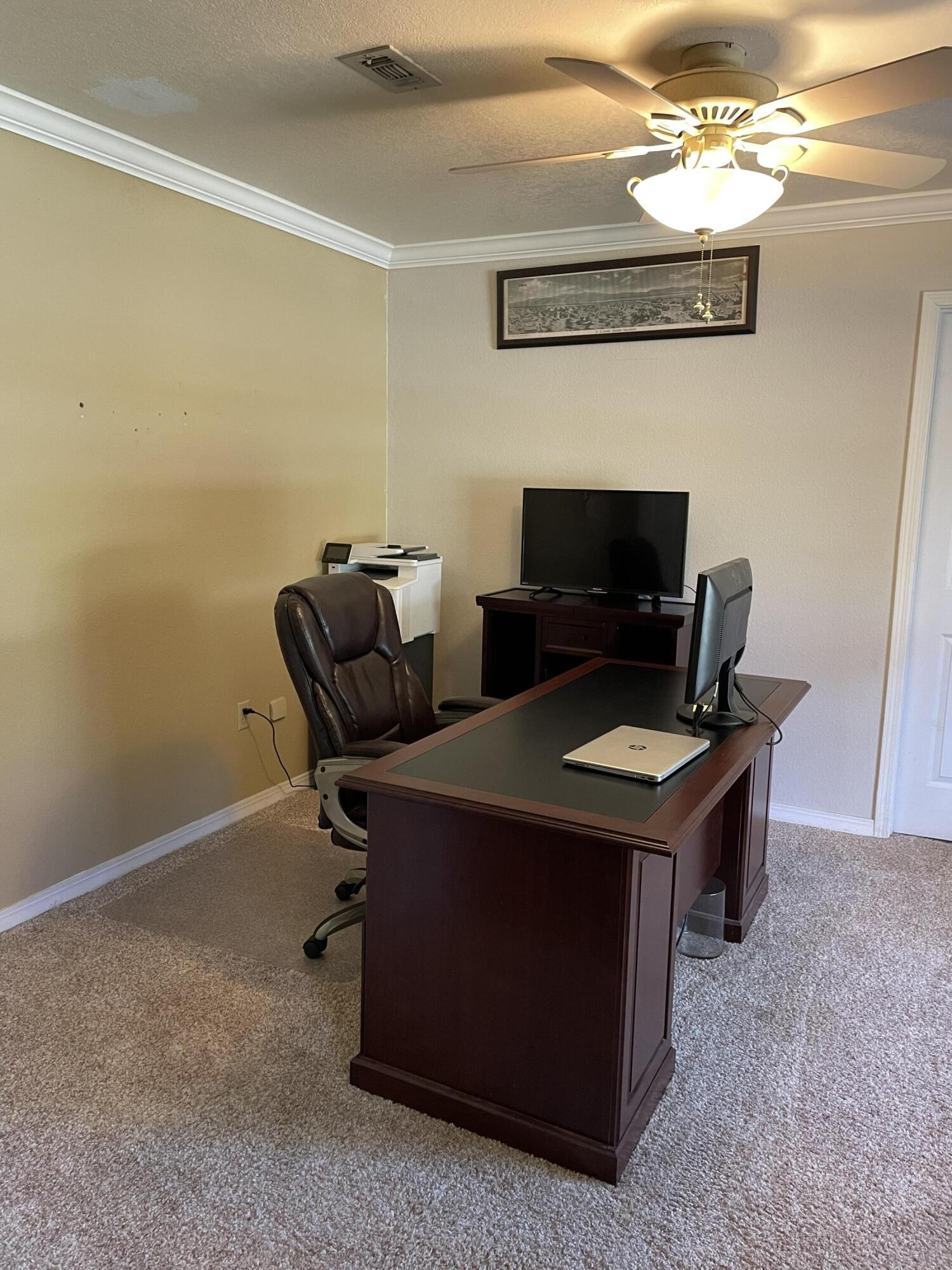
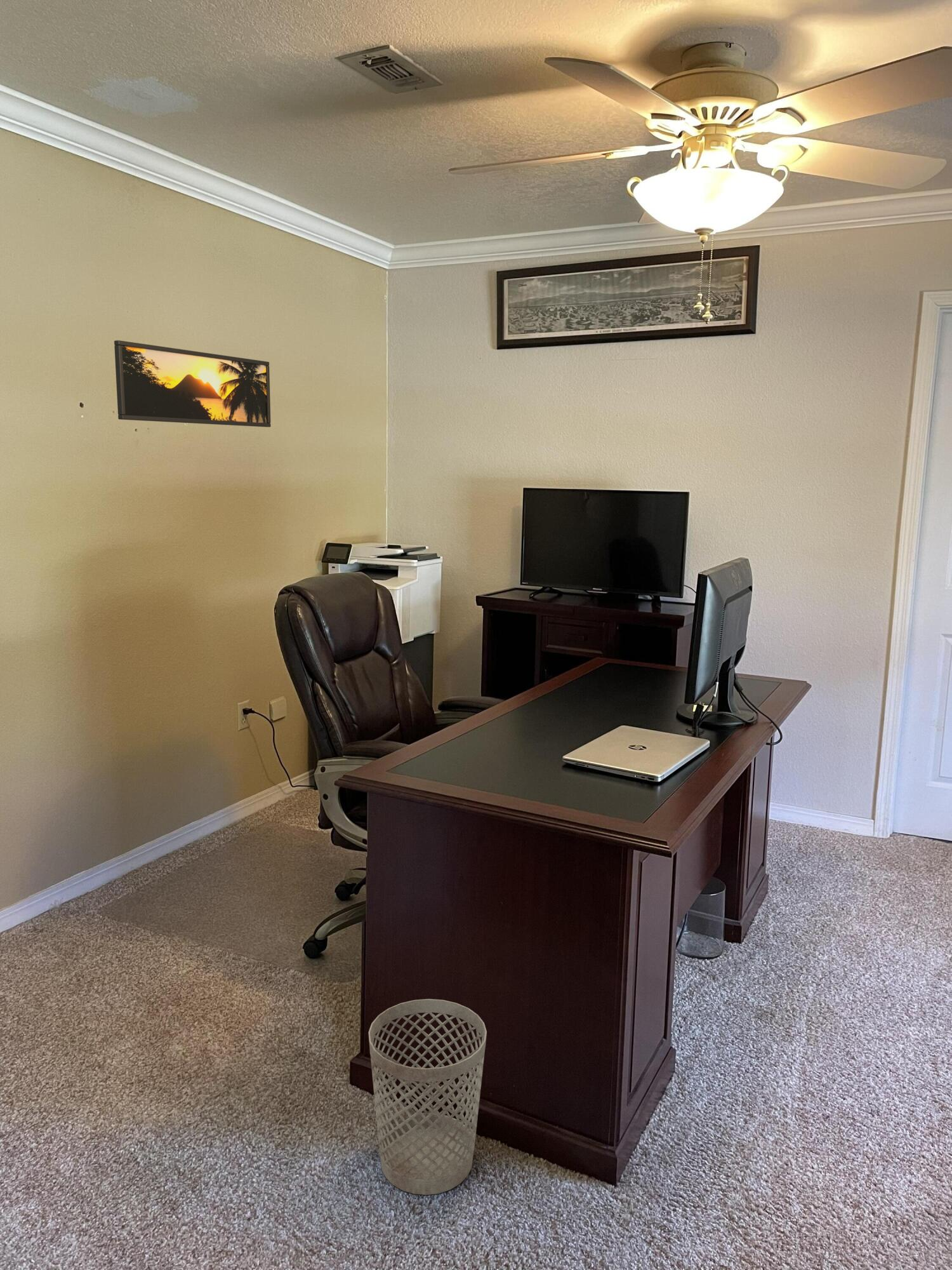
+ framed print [114,340,272,428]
+ wastebasket [368,998,487,1196]
